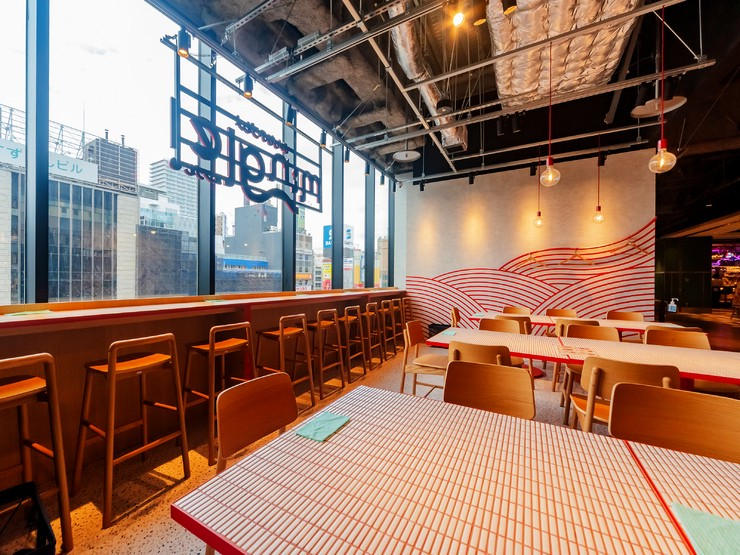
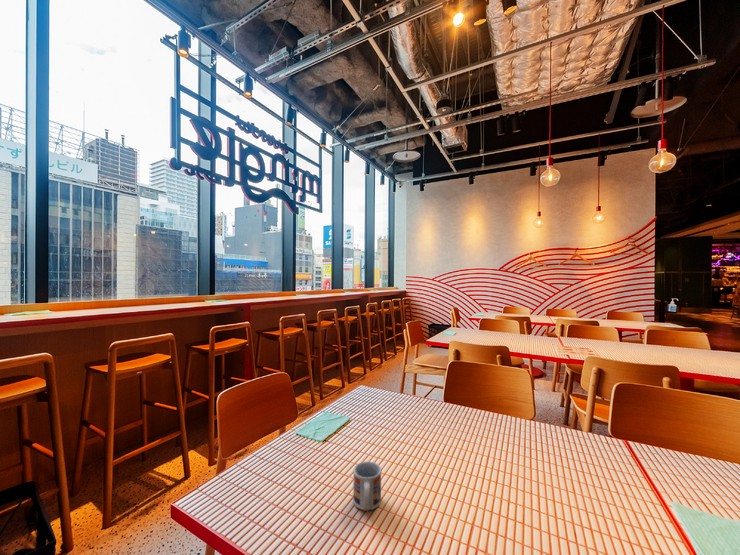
+ cup [352,460,383,512]
